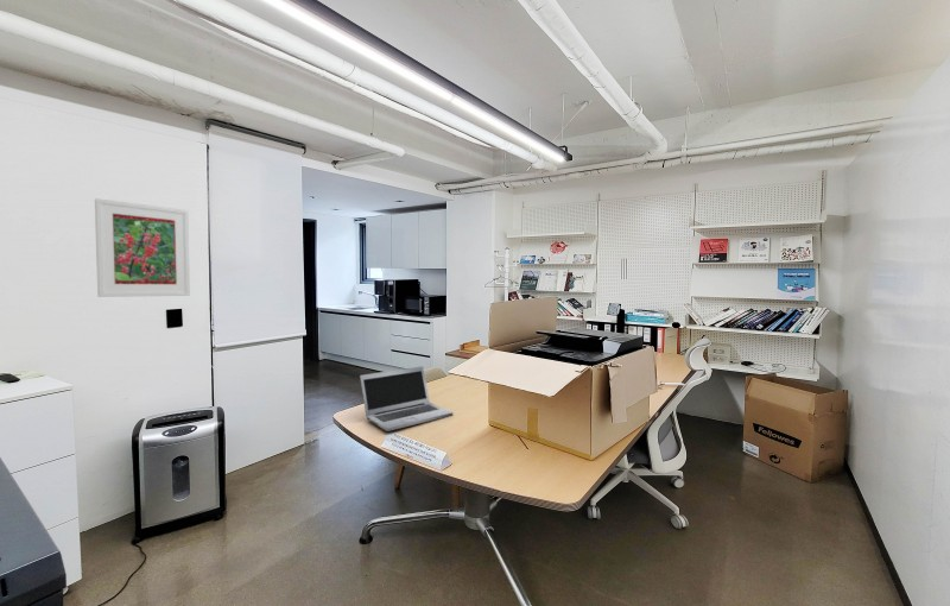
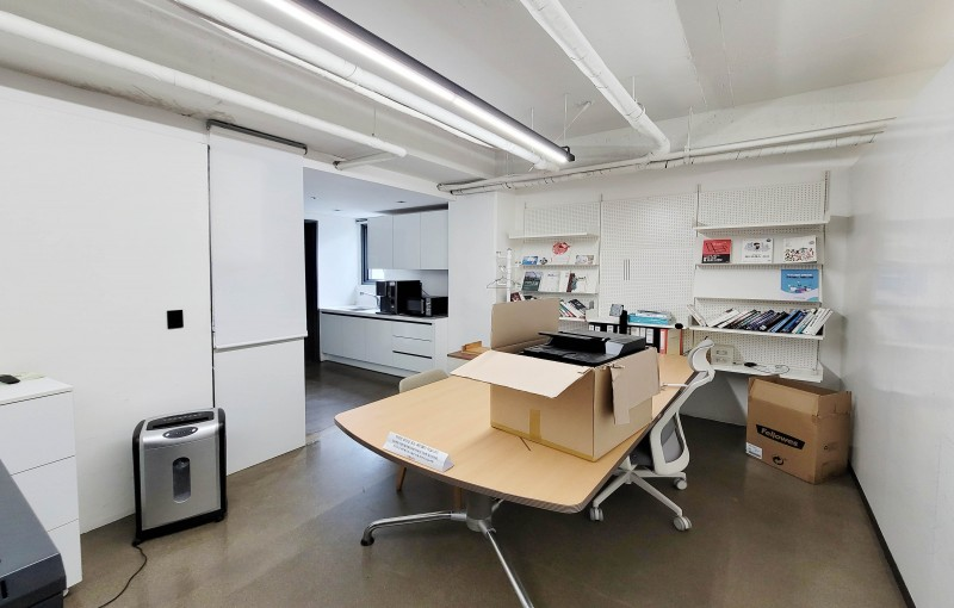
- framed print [94,197,191,298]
- laptop [359,365,454,433]
